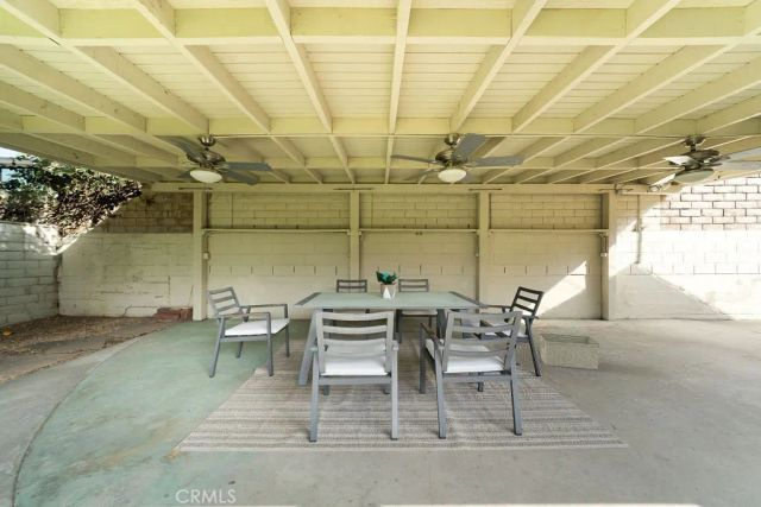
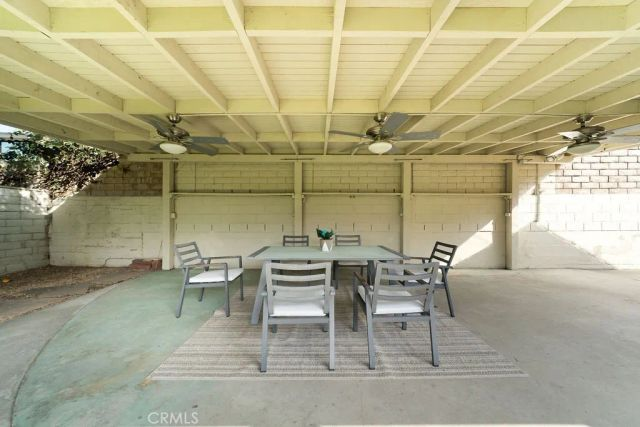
- storage bin [539,332,600,370]
